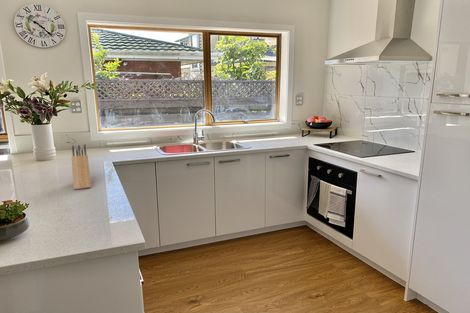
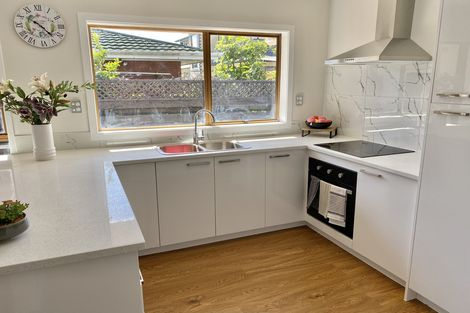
- knife block [71,144,92,190]
